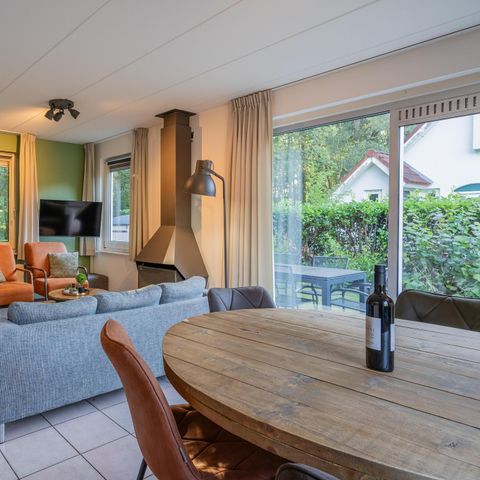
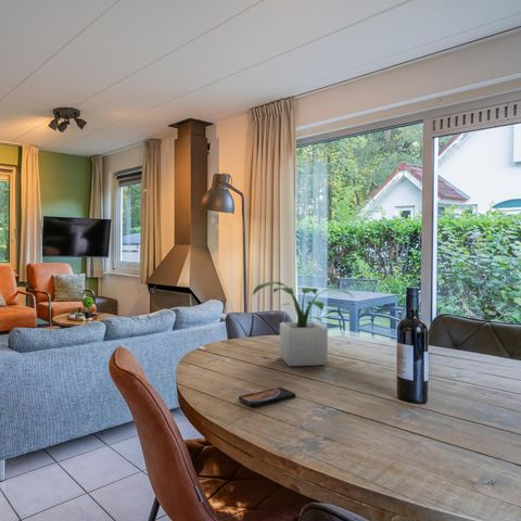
+ smartphone [238,386,296,407]
+ potted plant [252,280,355,368]
